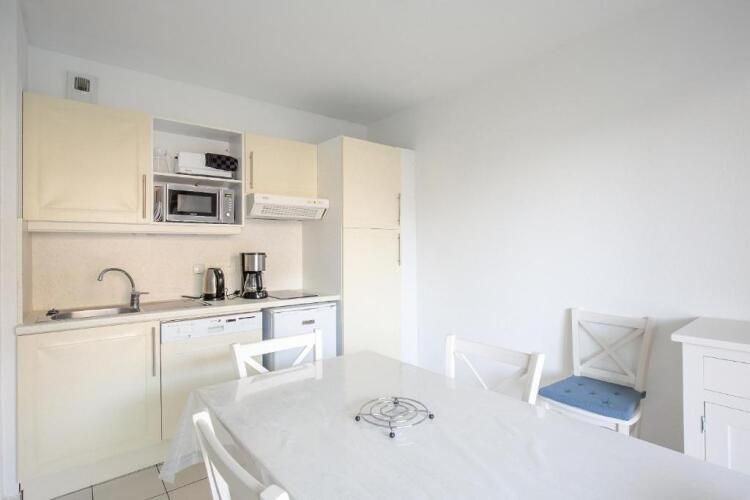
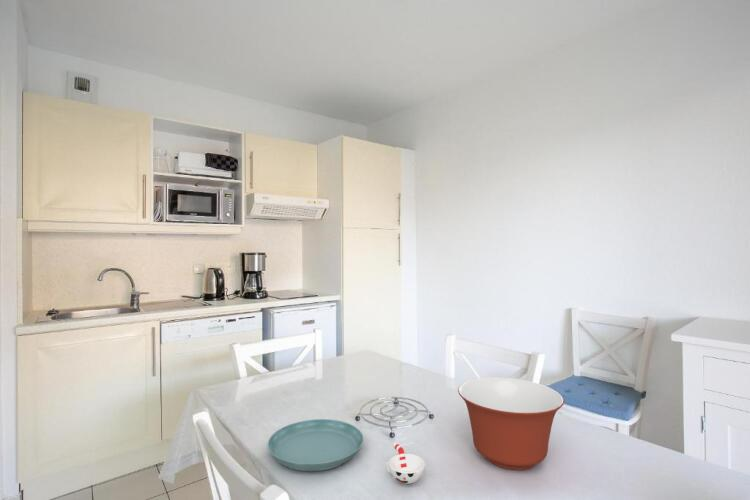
+ cup [385,441,426,485]
+ saucer [267,418,364,472]
+ mixing bowl [457,376,565,471]
